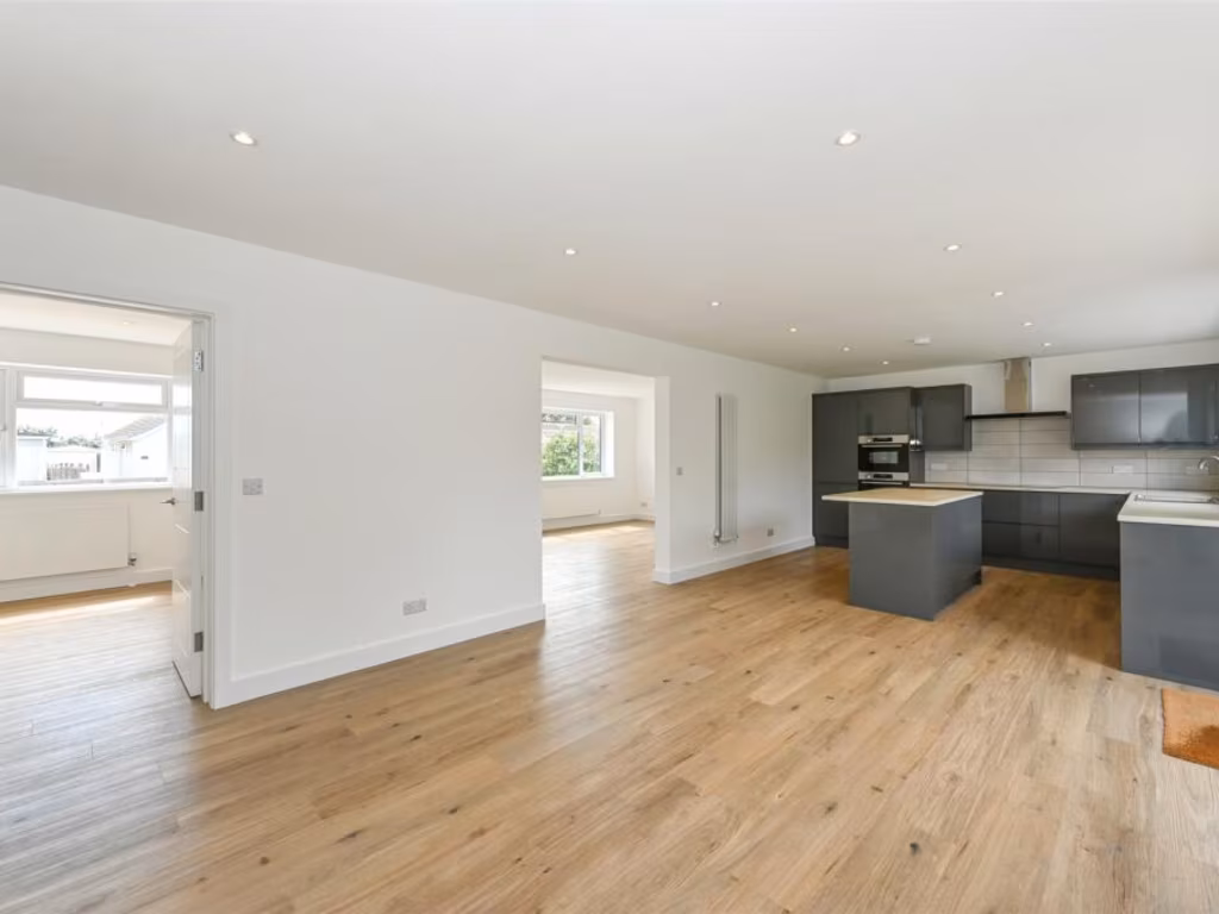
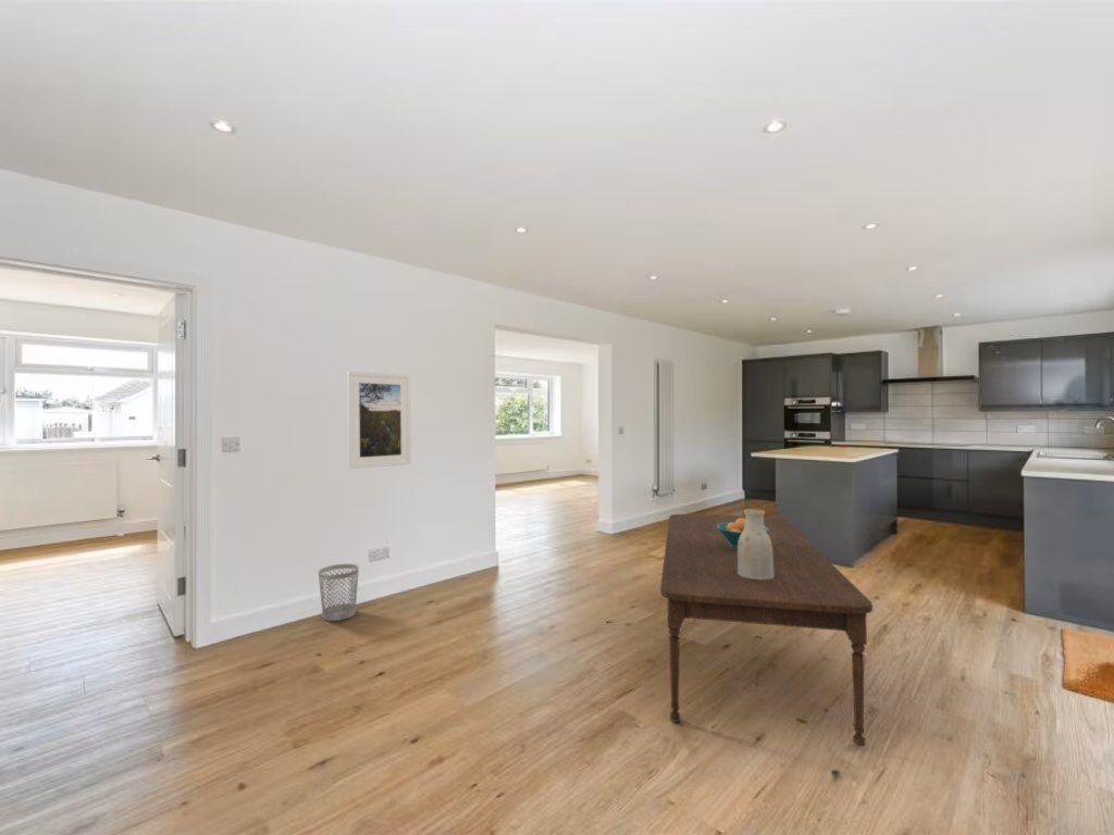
+ fruit bowl [717,519,769,549]
+ dining table [659,513,874,747]
+ ceramic pitcher [738,508,775,581]
+ wastebasket [318,563,360,622]
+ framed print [346,371,412,470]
